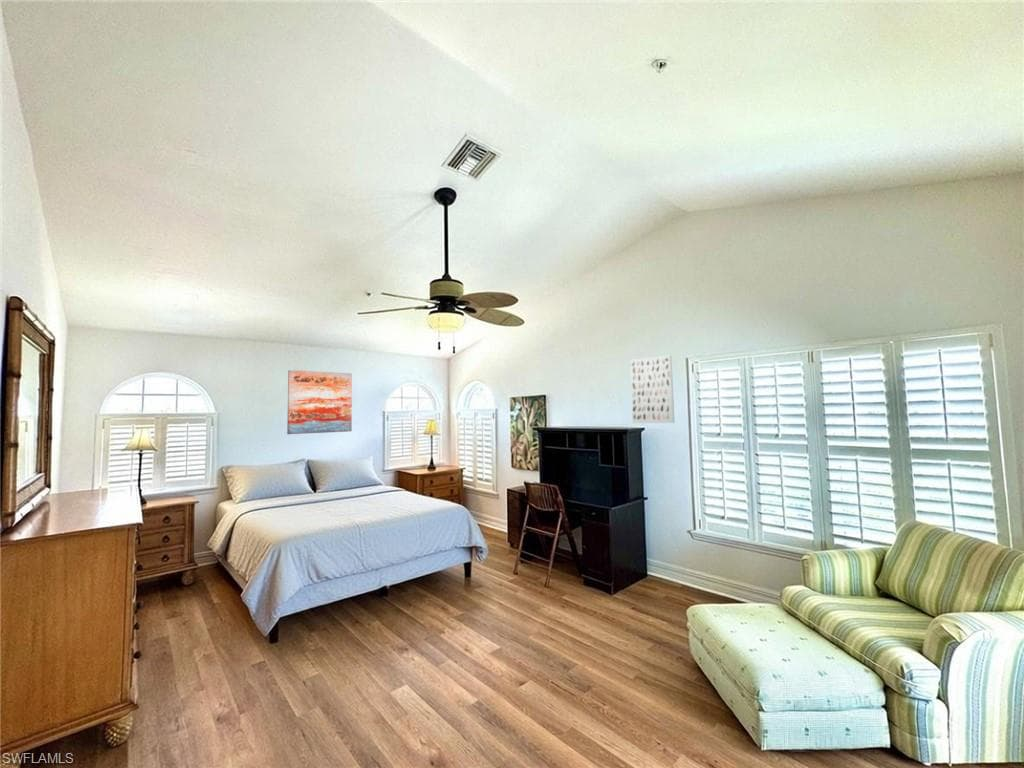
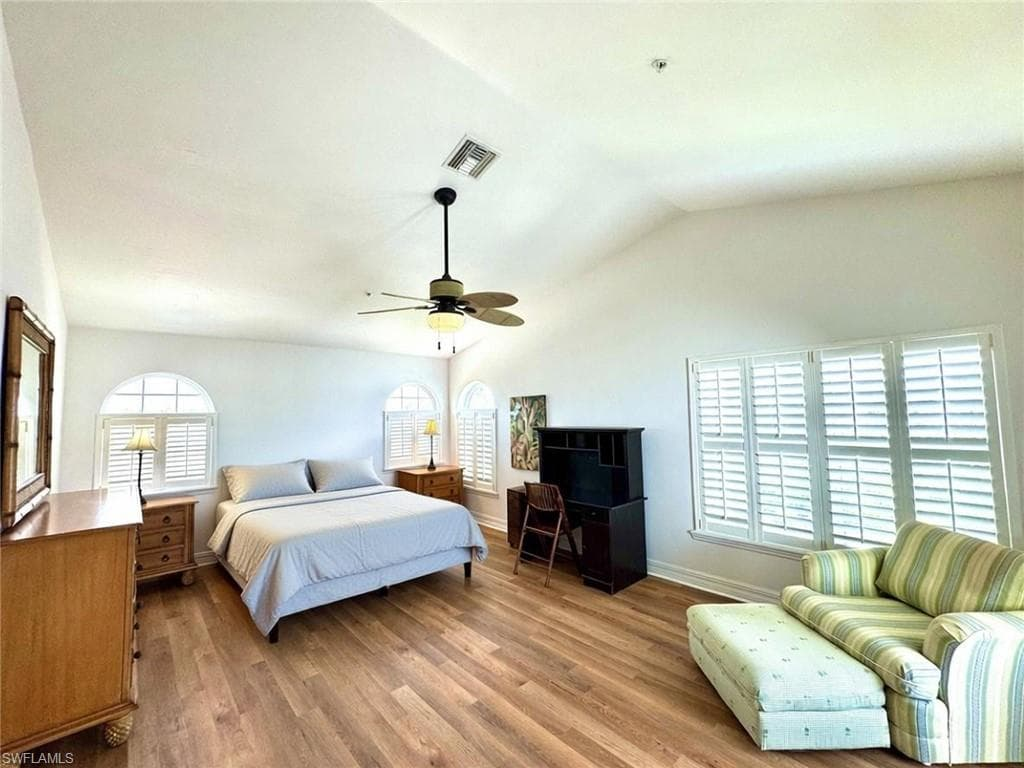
- wall art [286,369,353,435]
- wall art [629,354,676,424]
